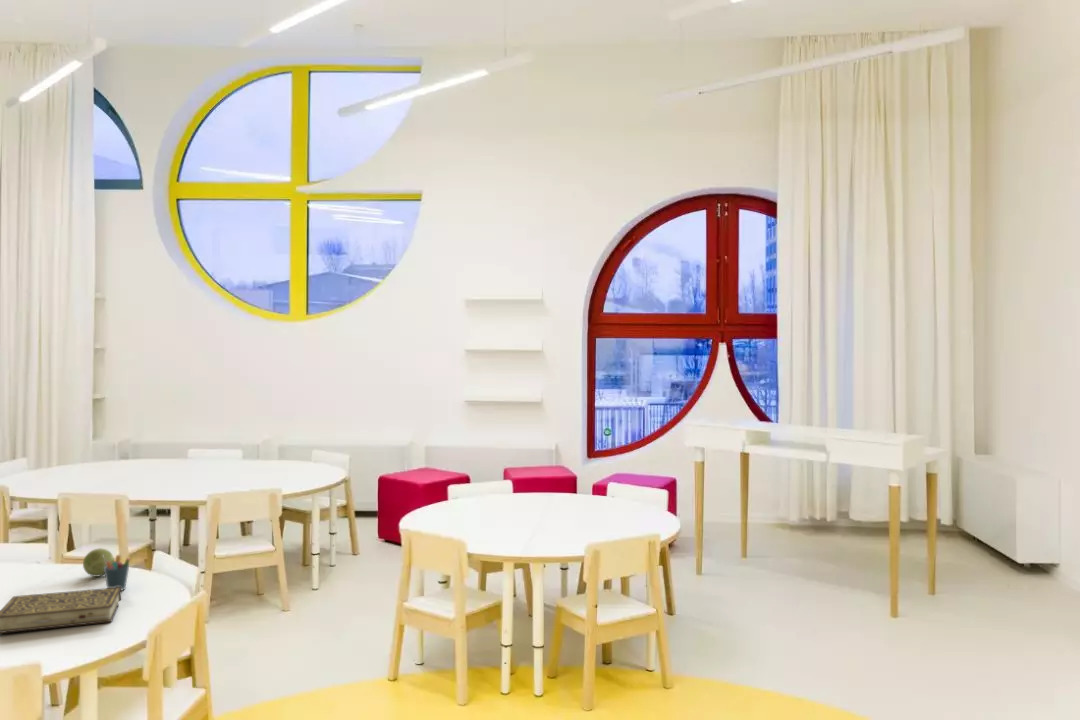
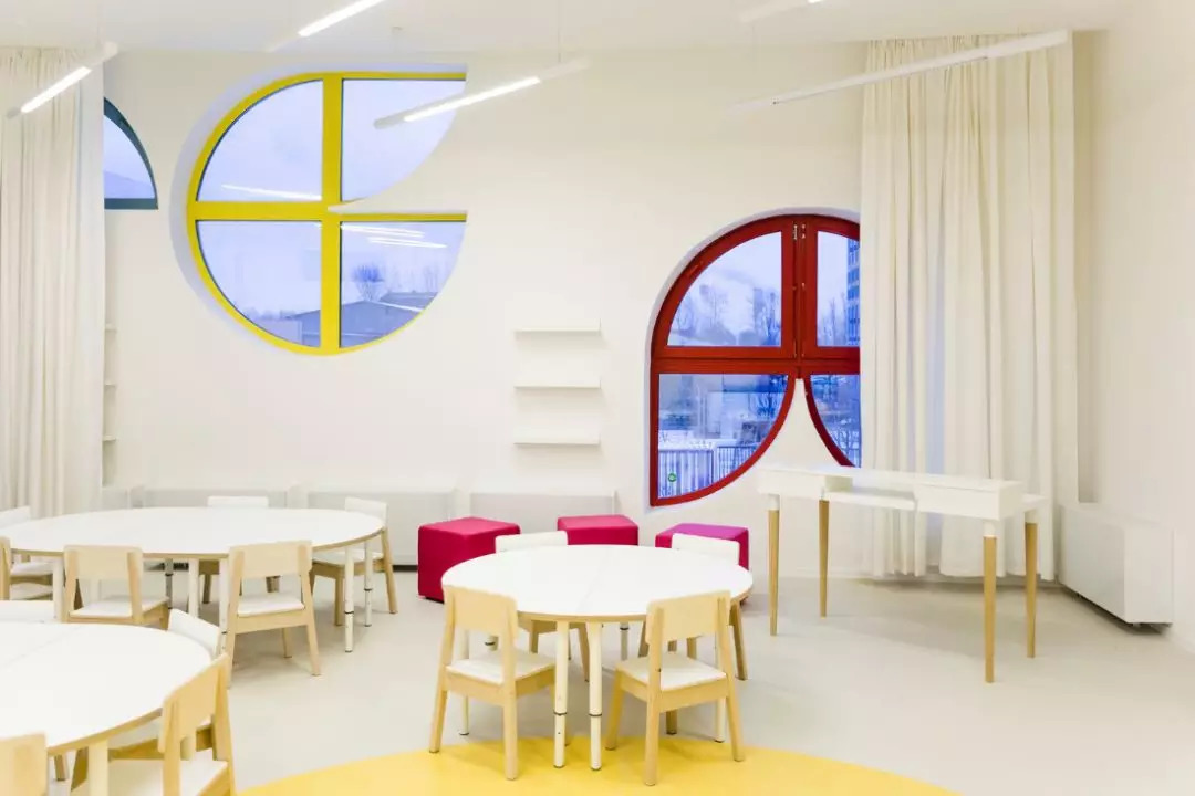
- pen holder [103,554,131,592]
- decorative ball [82,547,115,578]
- book [0,587,122,634]
